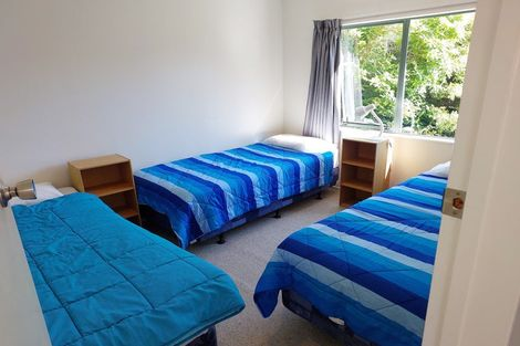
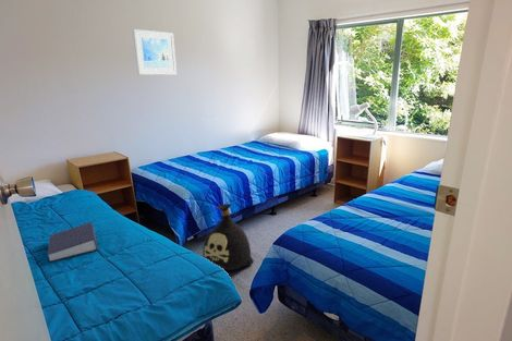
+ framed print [132,28,178,76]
+ bag [202,203,255,271]
+ book [46,221,98,263]
